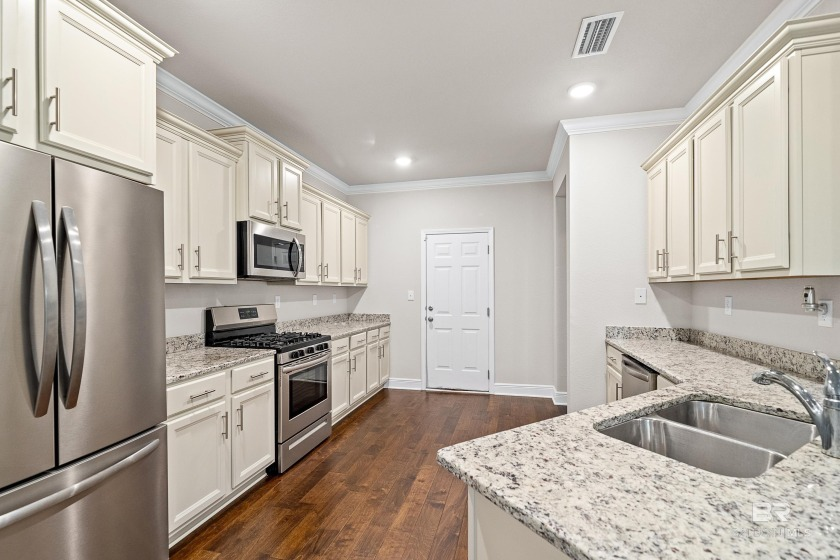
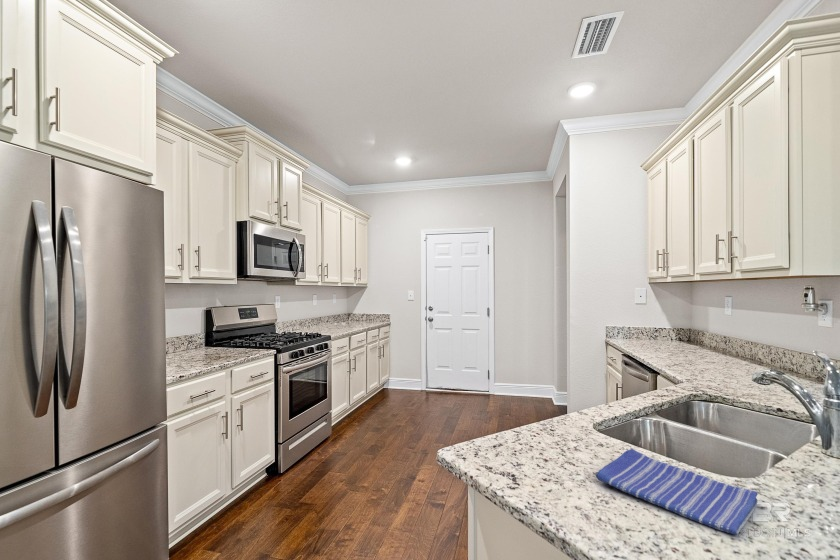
+ dish towel [595,448,759,535]
